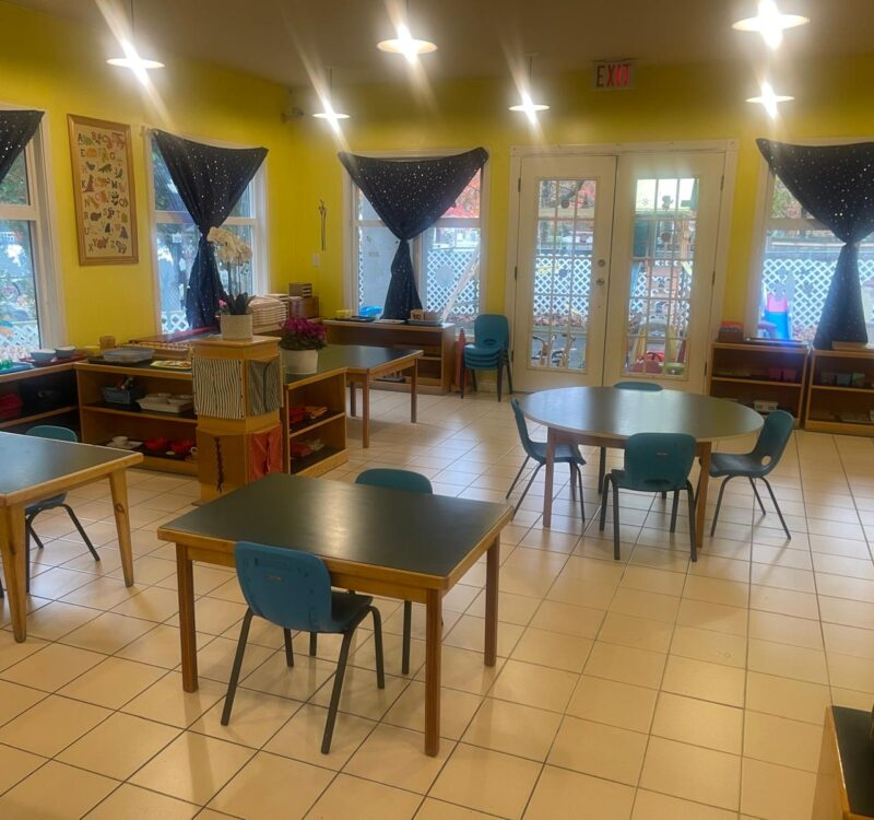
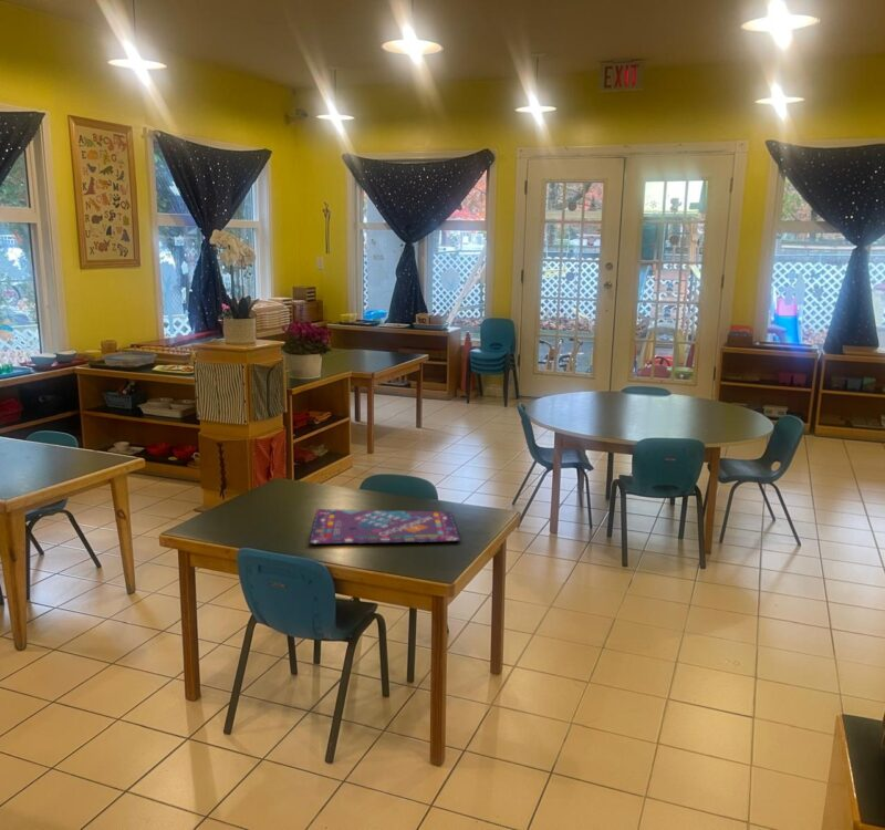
+ gameboard [309,508,461,544]
